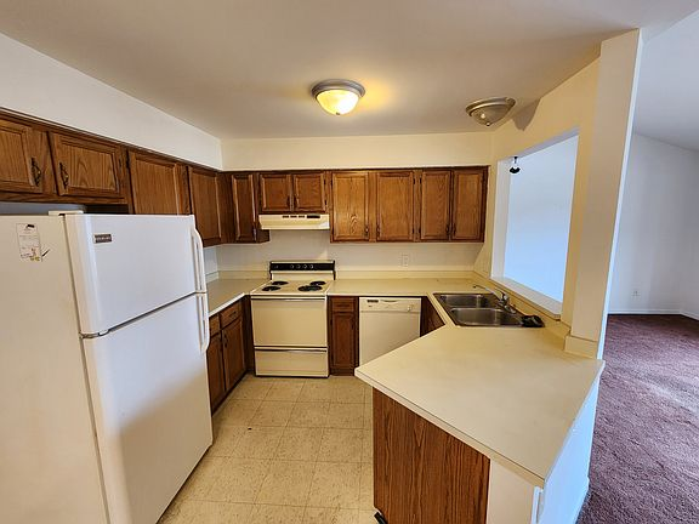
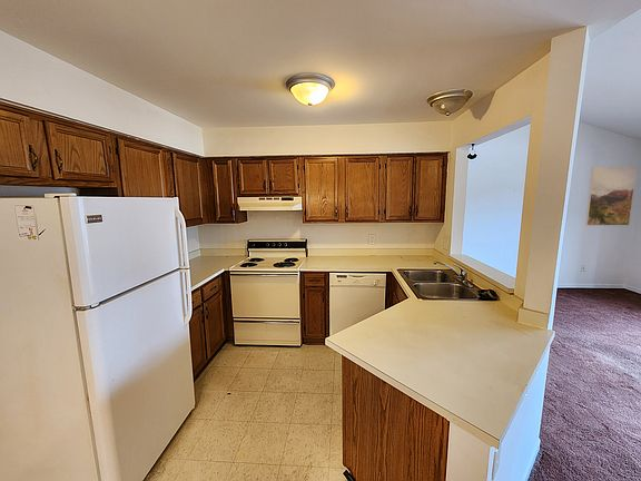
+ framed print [584,165,638,226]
